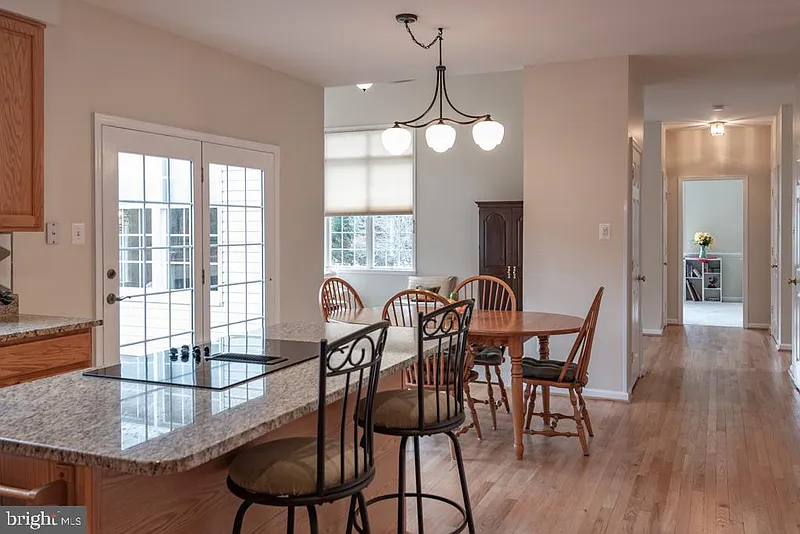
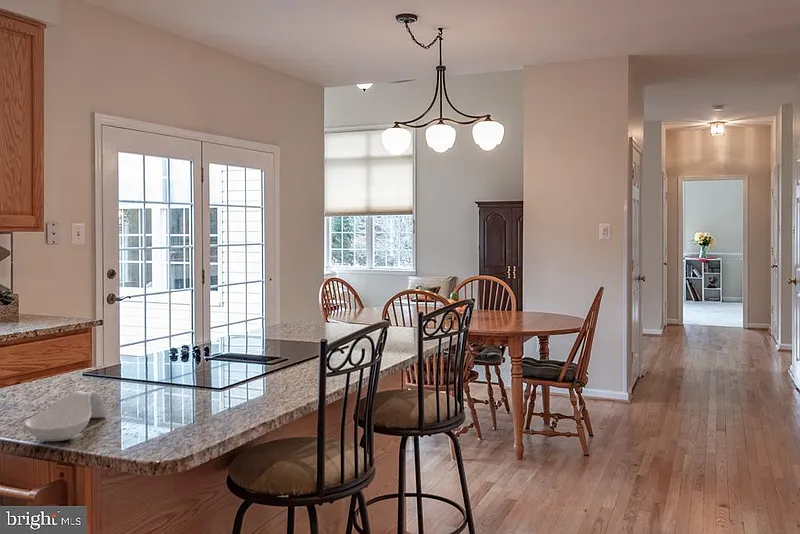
+ spoon rest [23,390,107,442]
